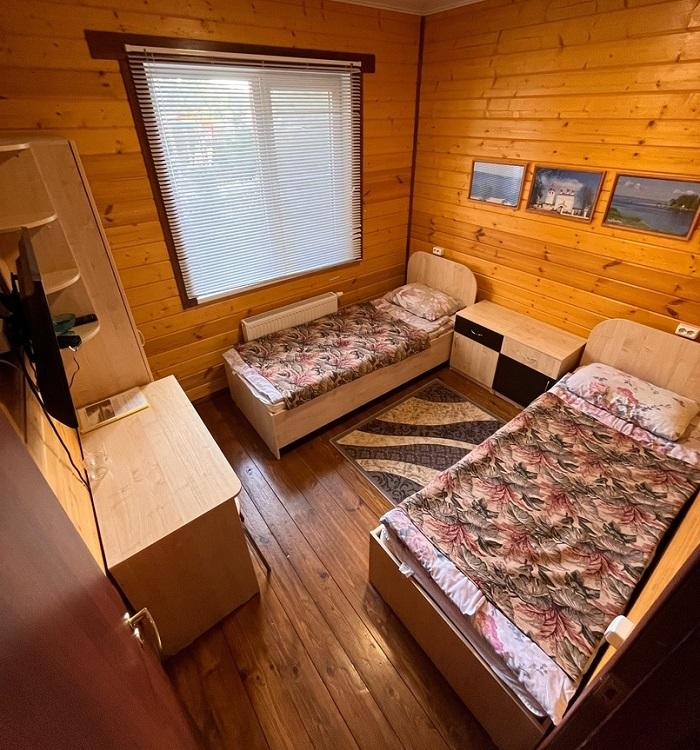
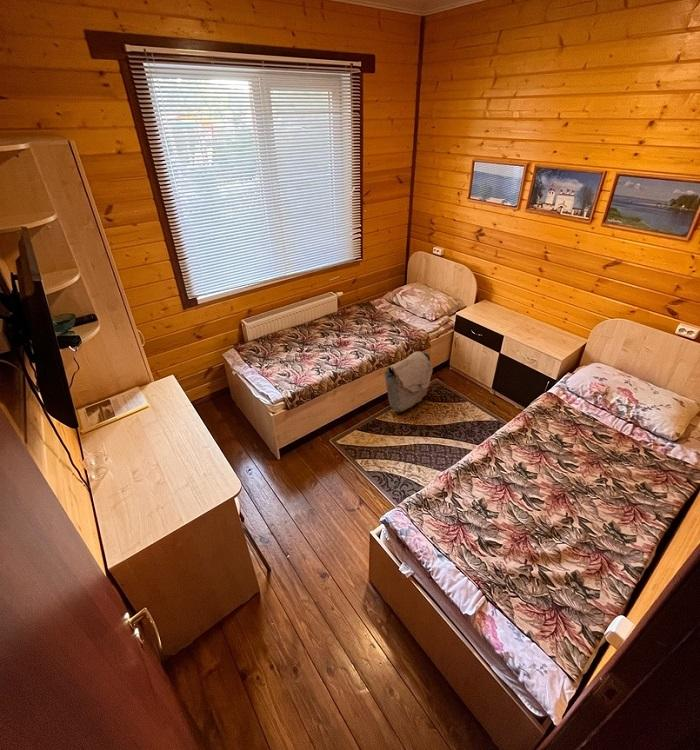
+ bag [384,351,434,413]
